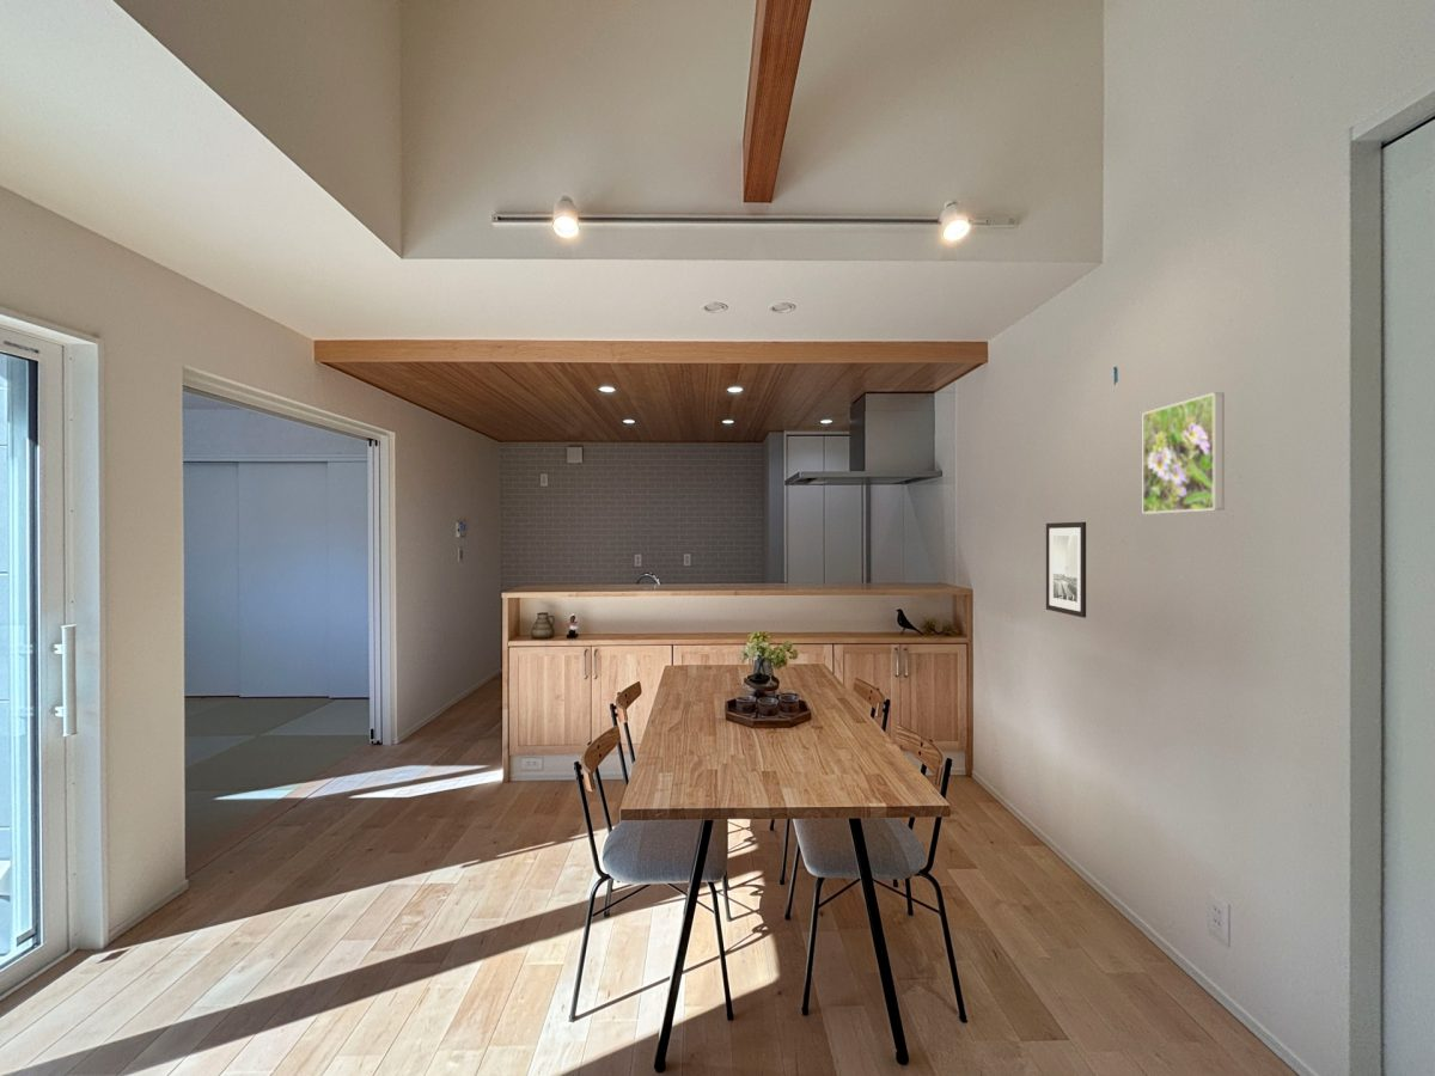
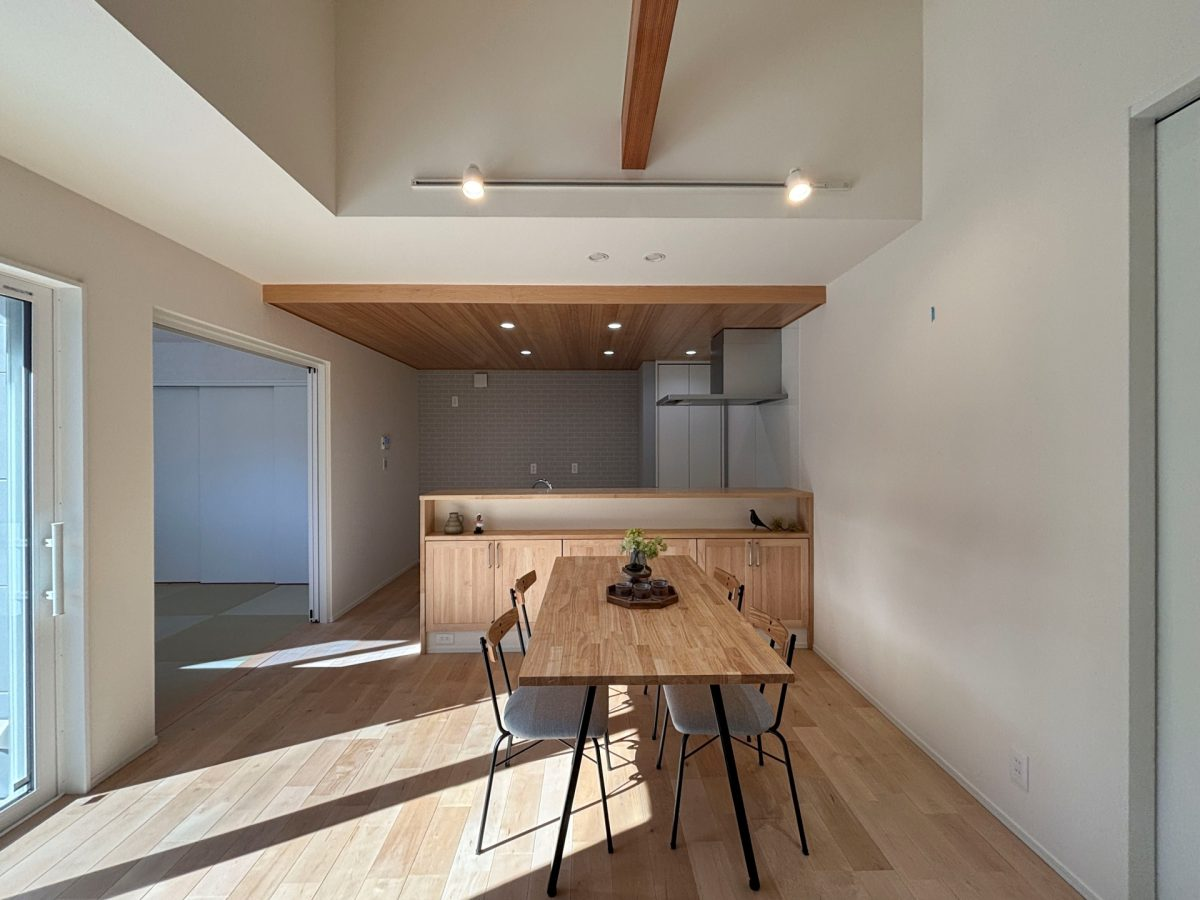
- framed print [1142,392,1226,515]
- wall art [1045,521,1087,619]
